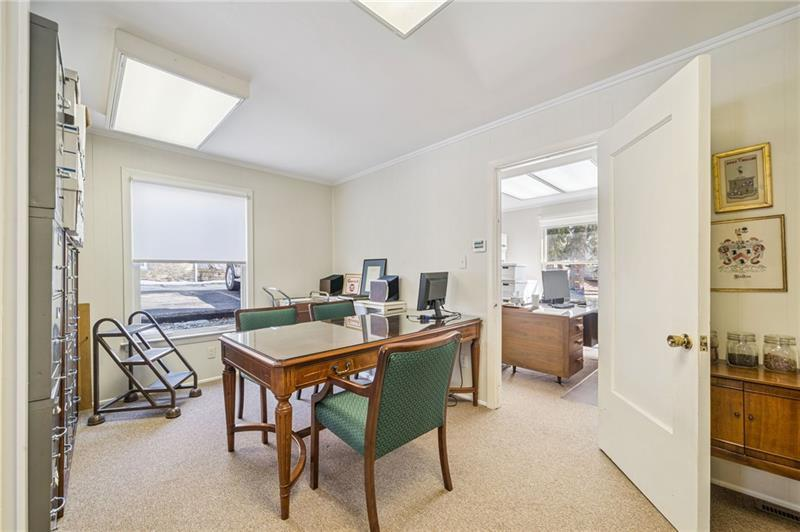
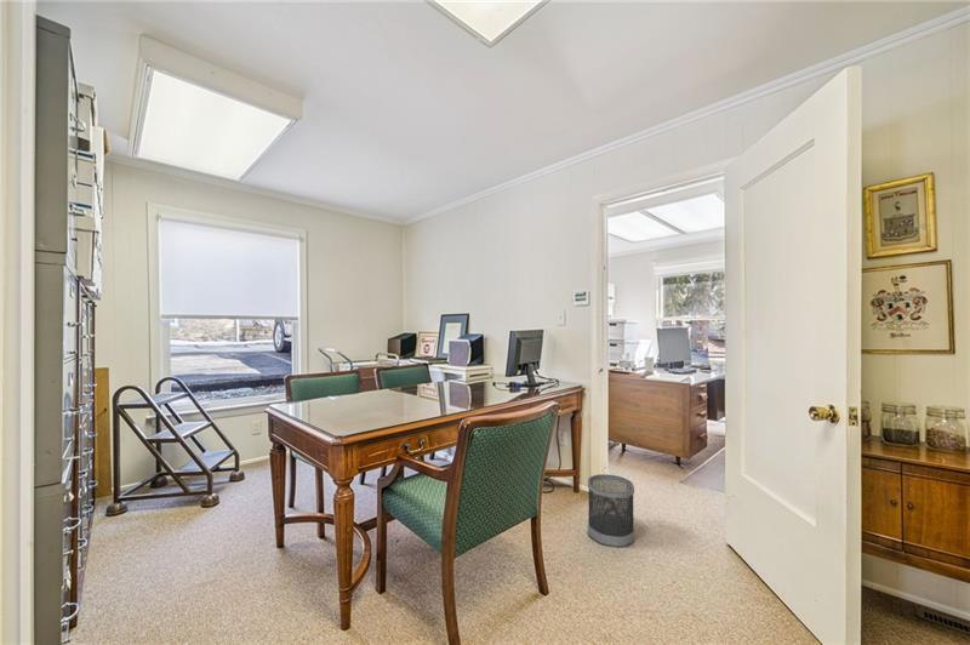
+ wastebasket [587,473,635,549]
